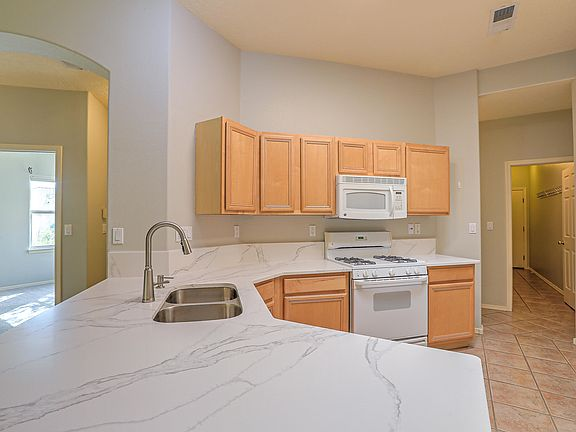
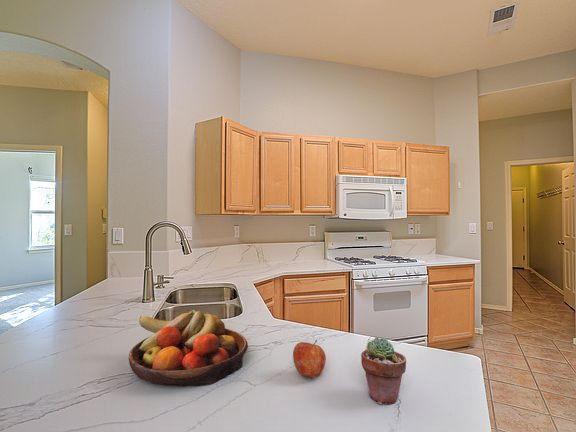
+ fruit bowl [128,309,249,388]
+ apple [292,339,327,378]
+ potted succulent [360,336,407,405]
